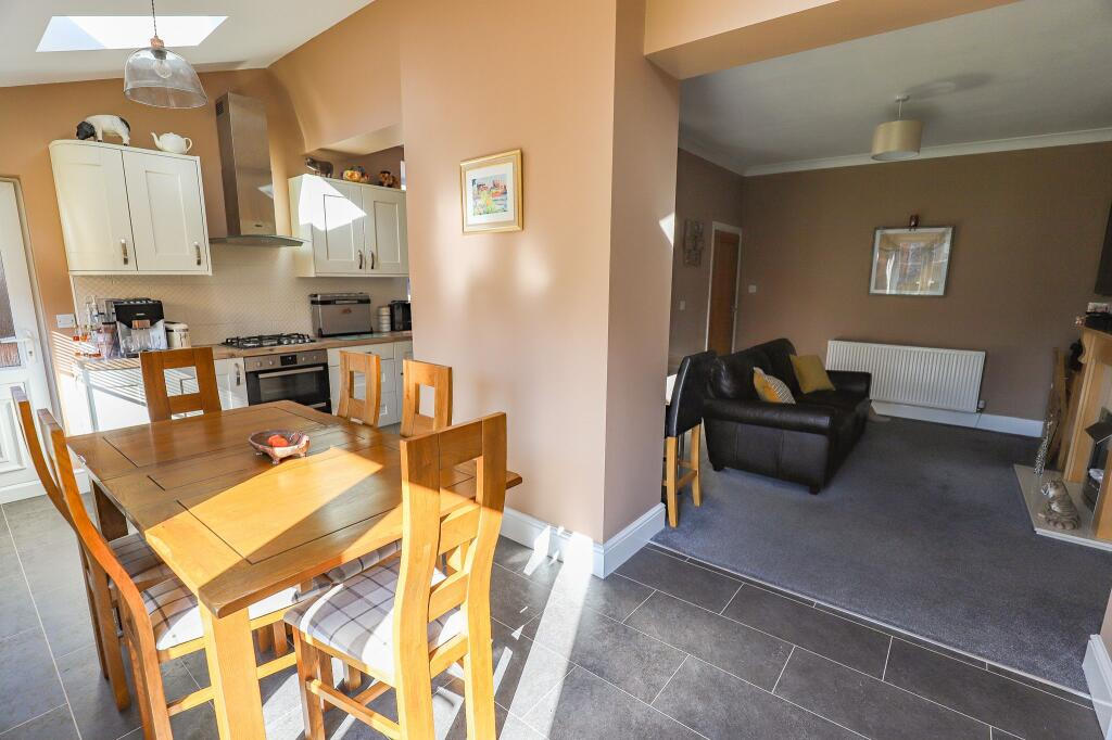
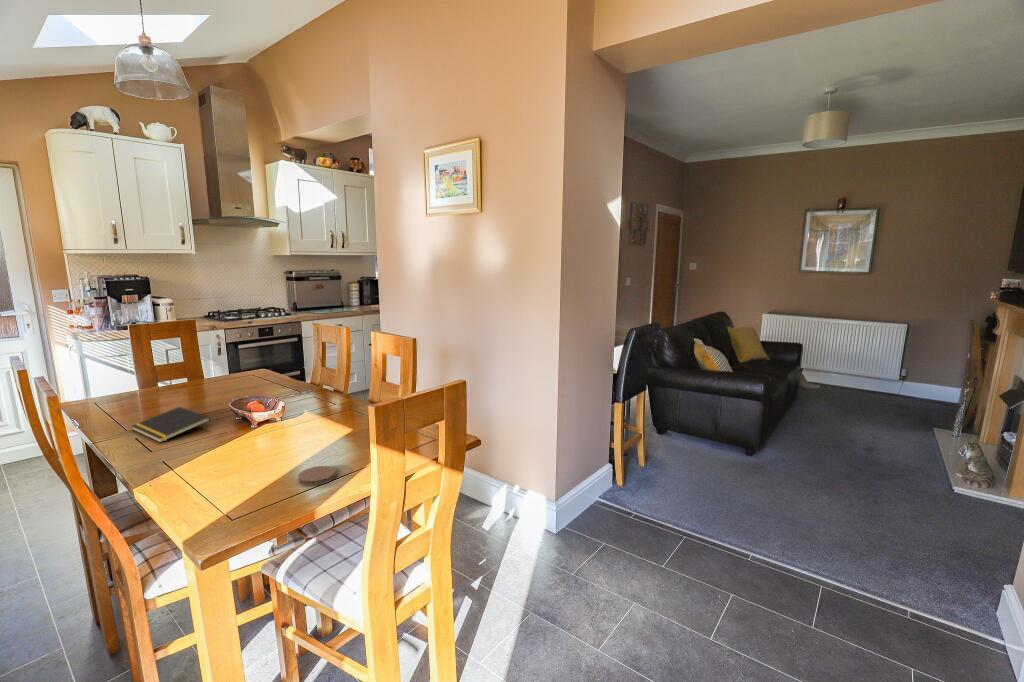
+ coaster [297,465,337,487]
+ notepad [130,406,211,443]
